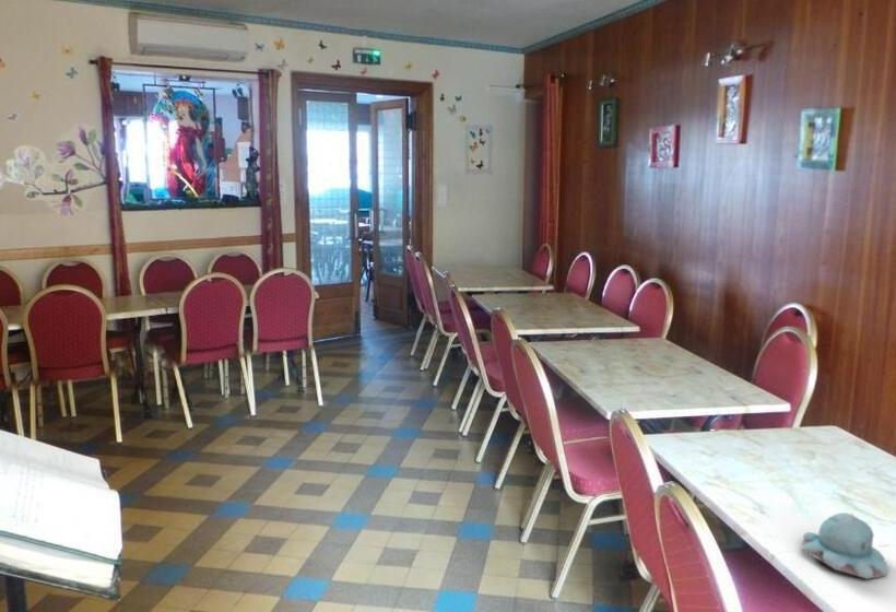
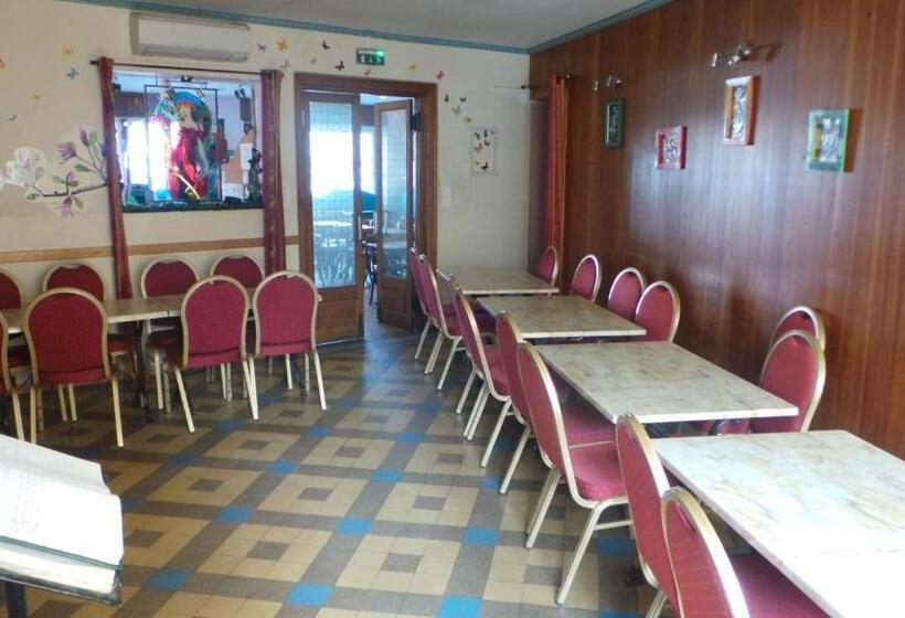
- candle [801,511,891,580]
